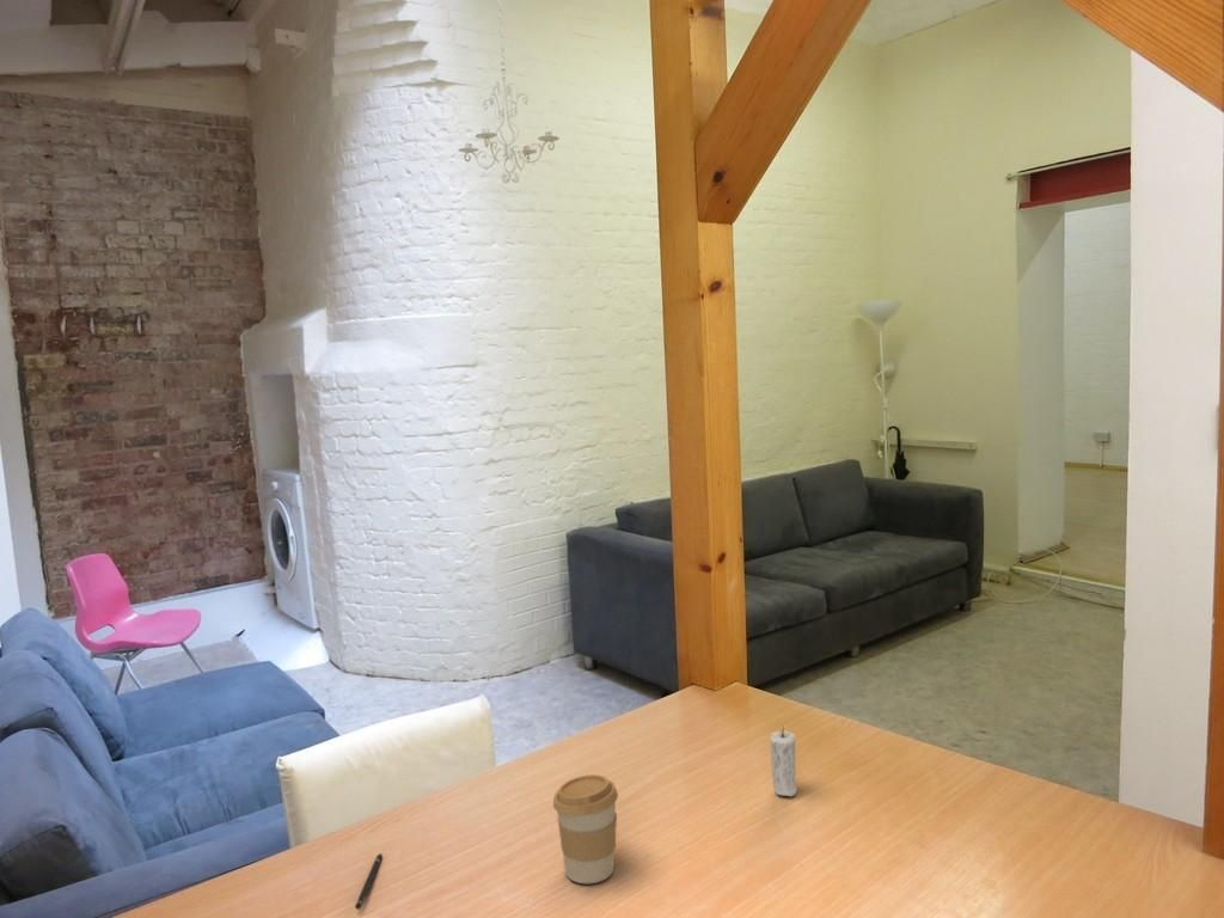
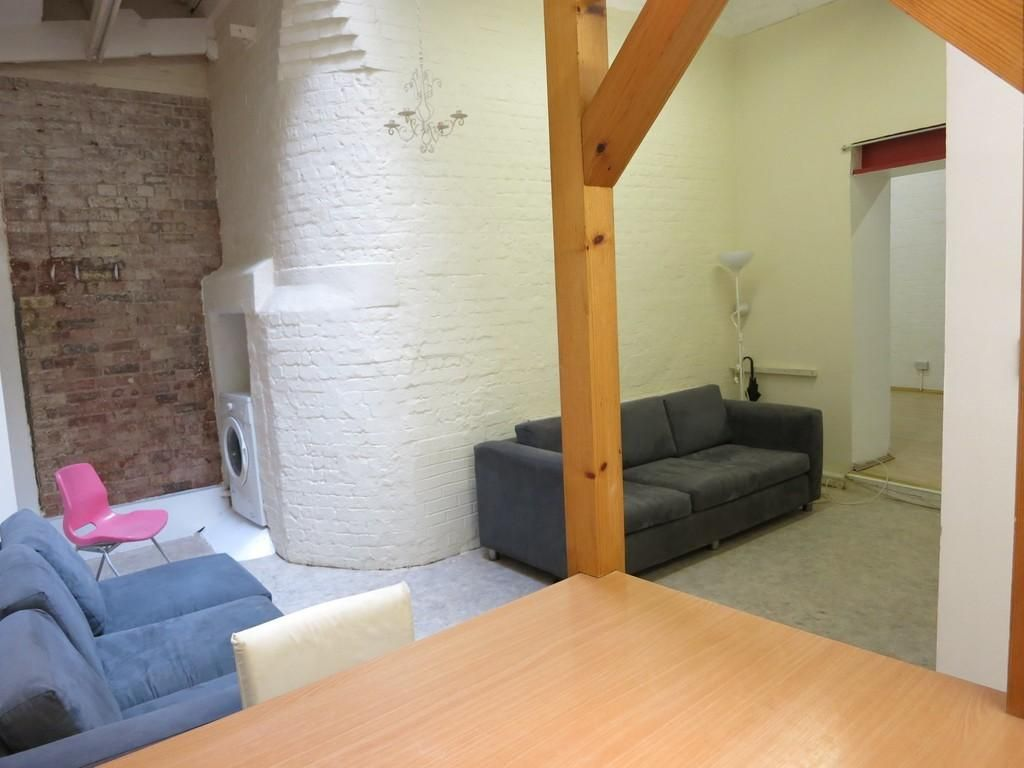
- pen [354,852,382,911]
- coffee cup [552,773,619,885]
- candle [769,723,798,797]
